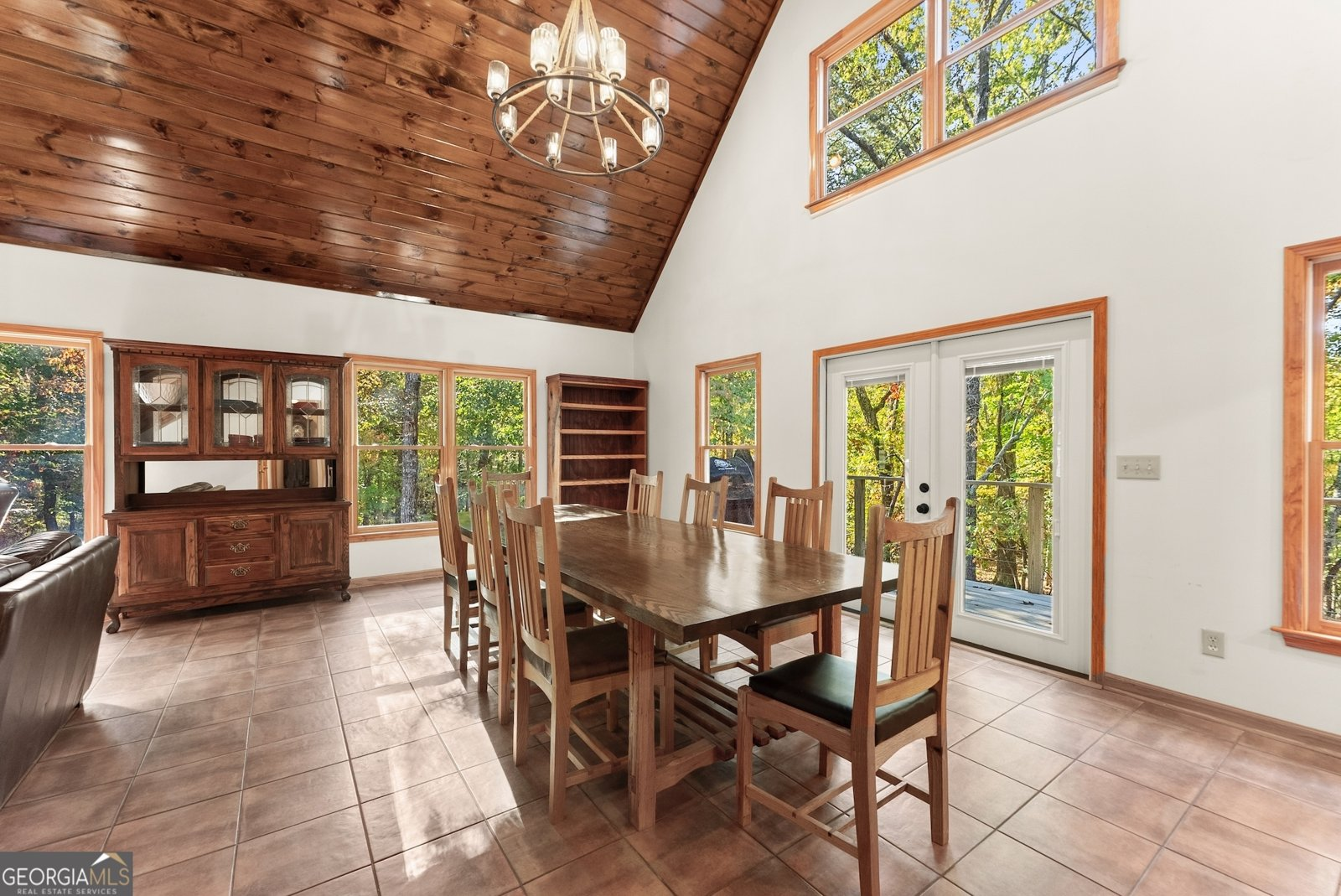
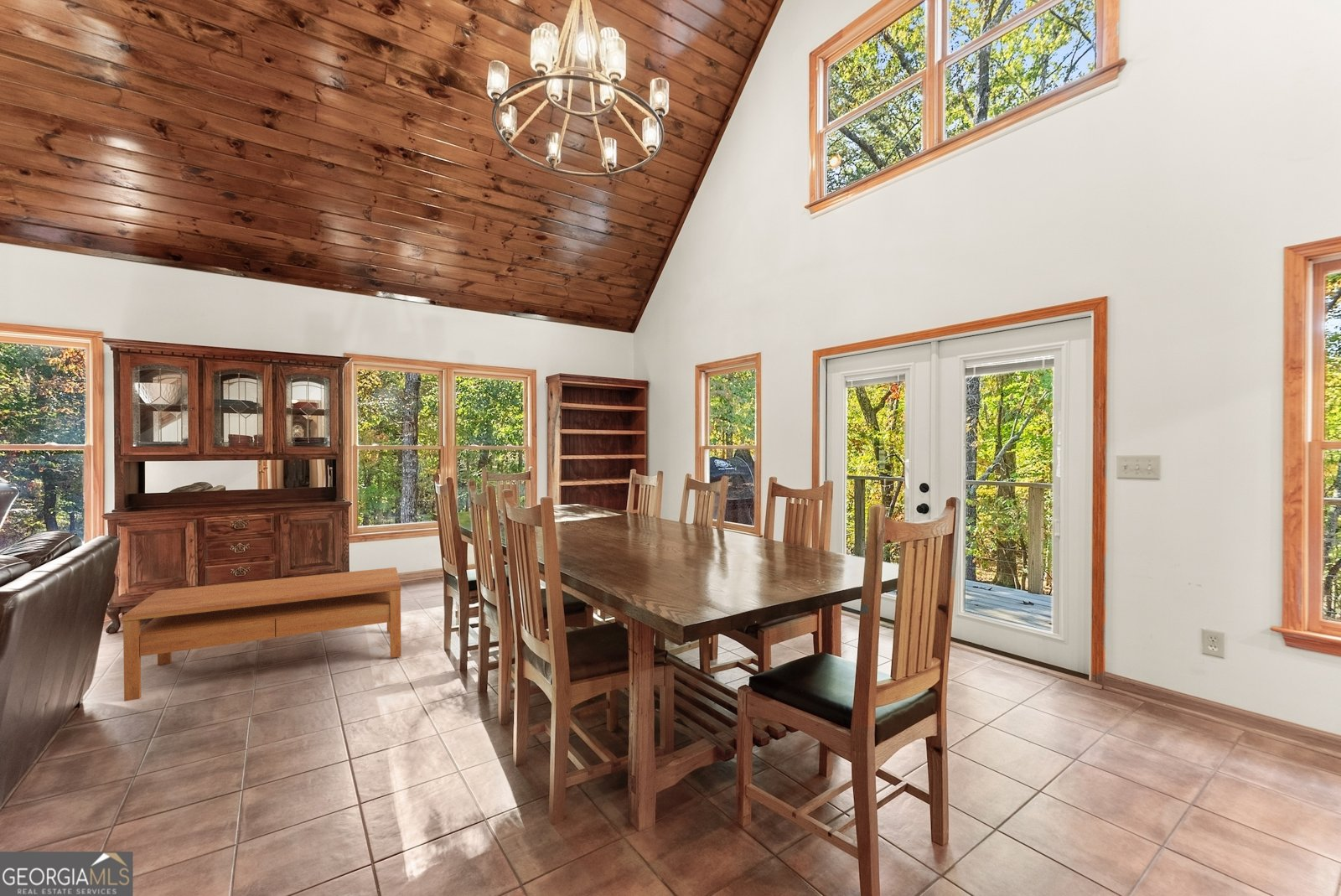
+ coffee table [122,567,402,702]
